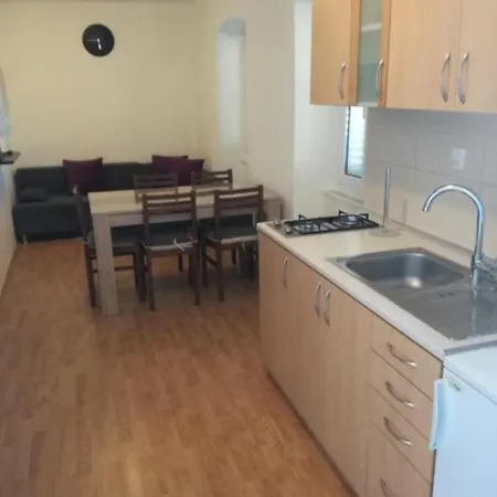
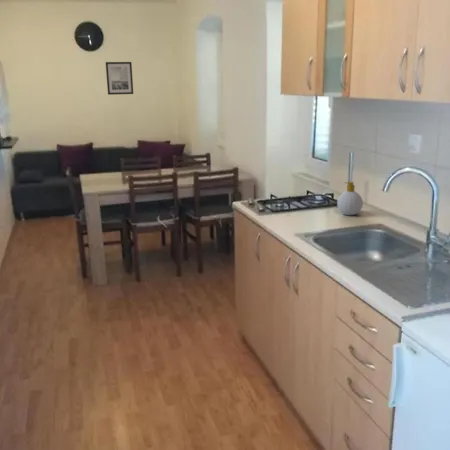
+ soap bottle [336,181,364,216]
+ wall art [105,61,134,96]
